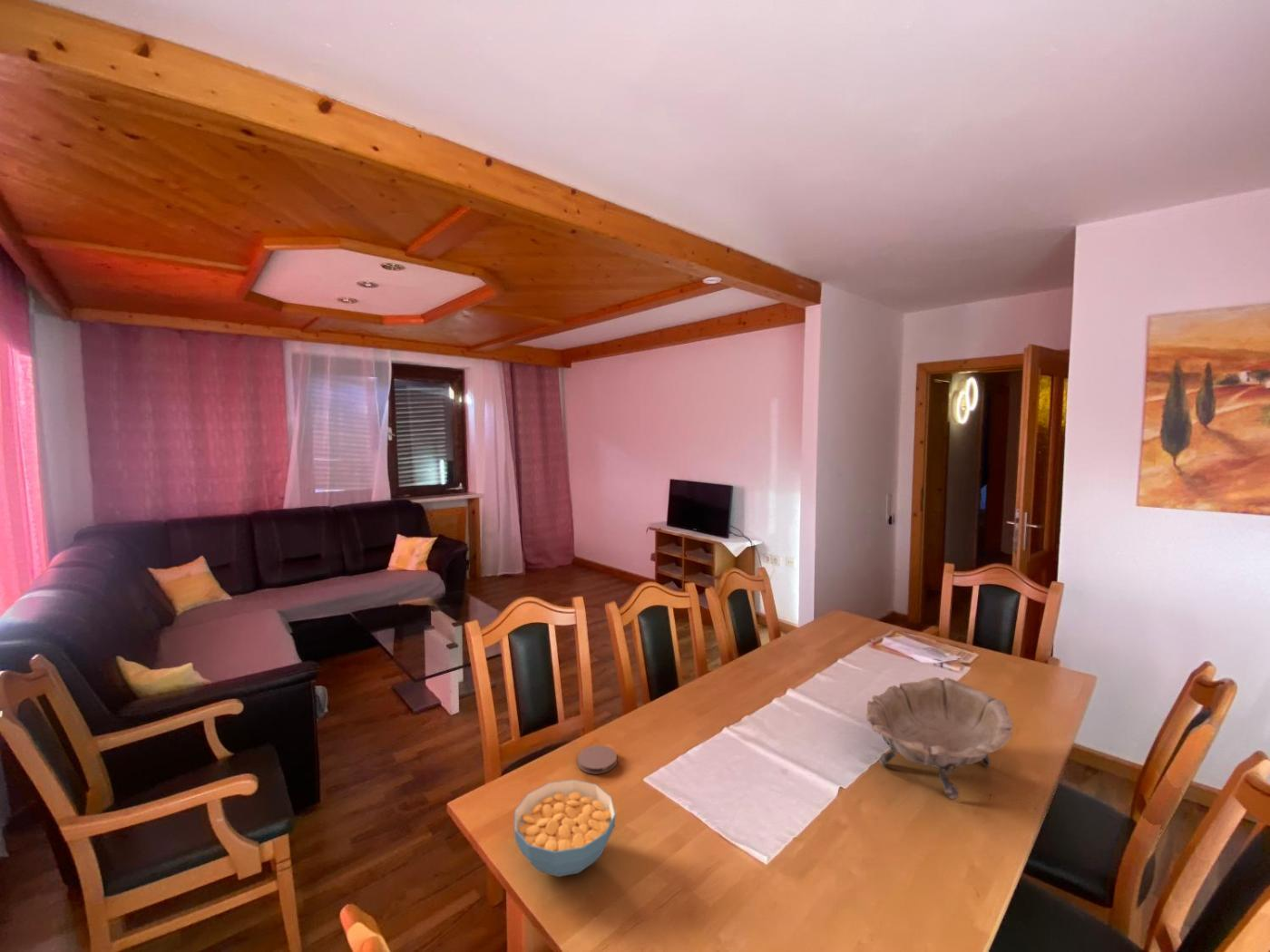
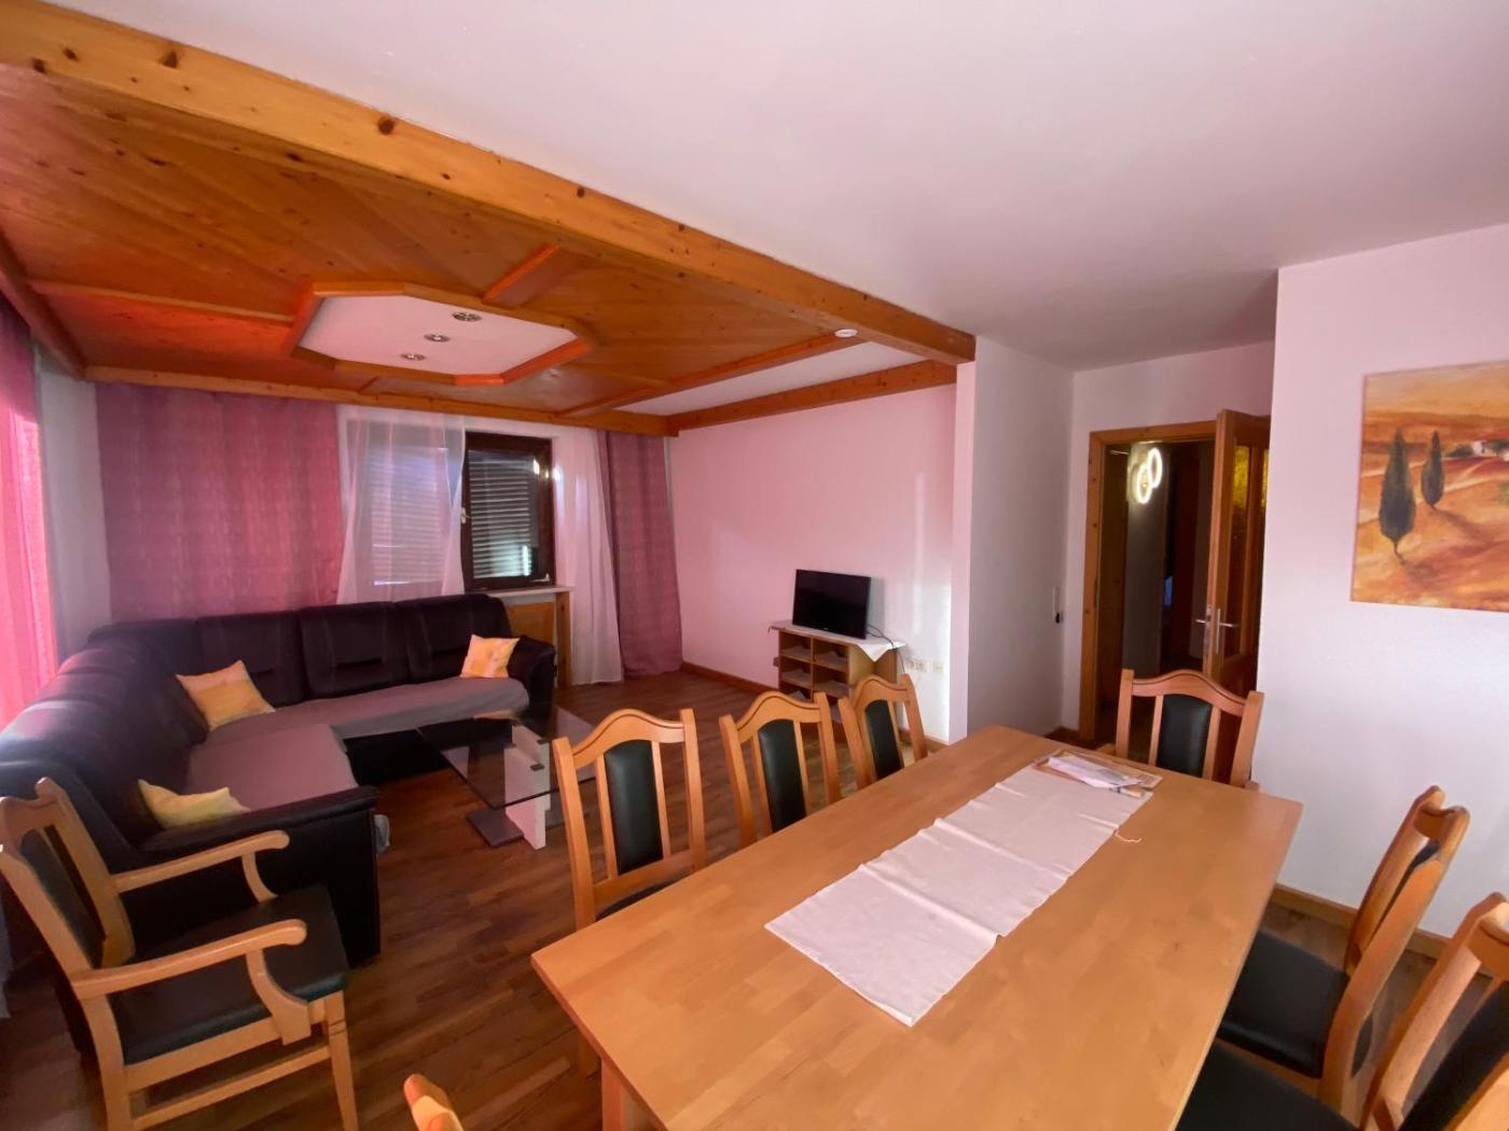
- decorative bowl [865,676,1015,801]
- cereal bowl [513,779,617,878]
- coaster [577,744,618,775]
